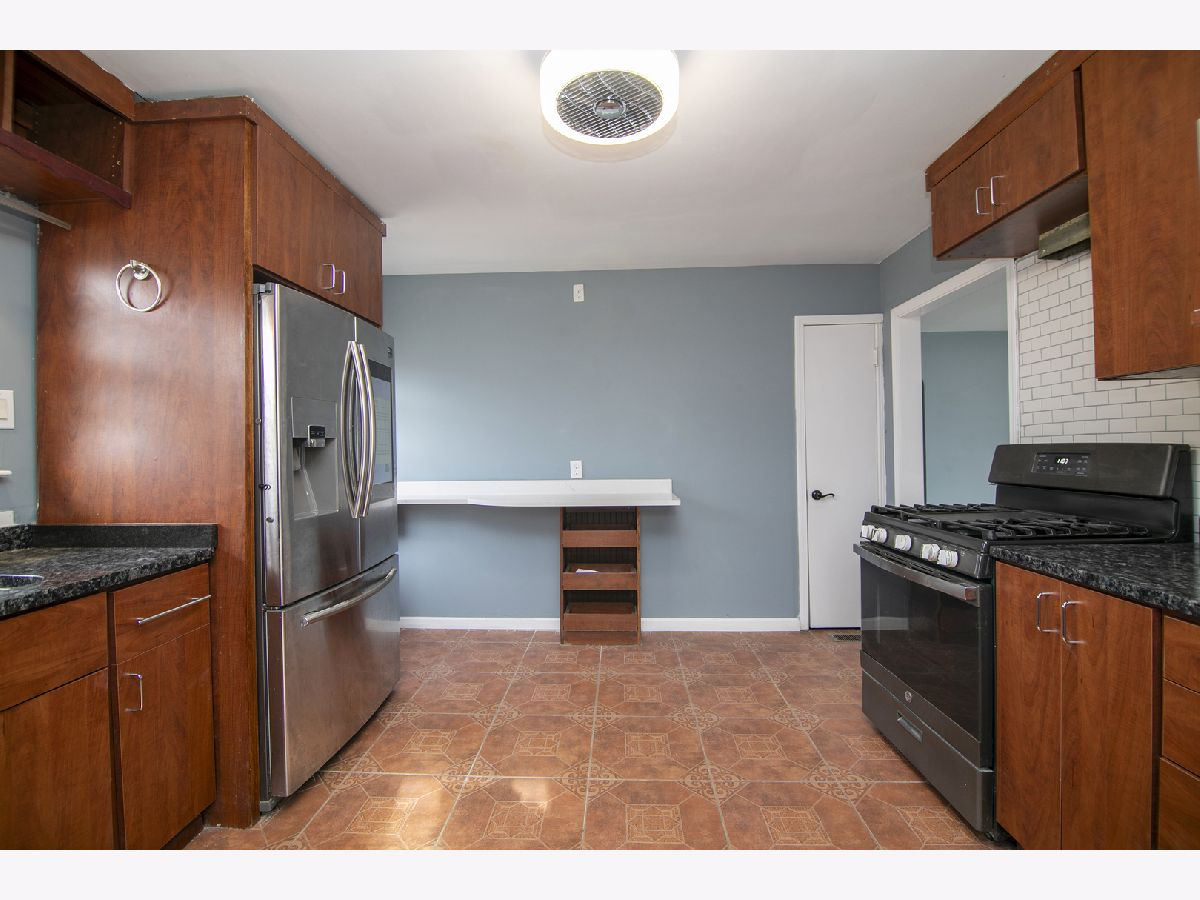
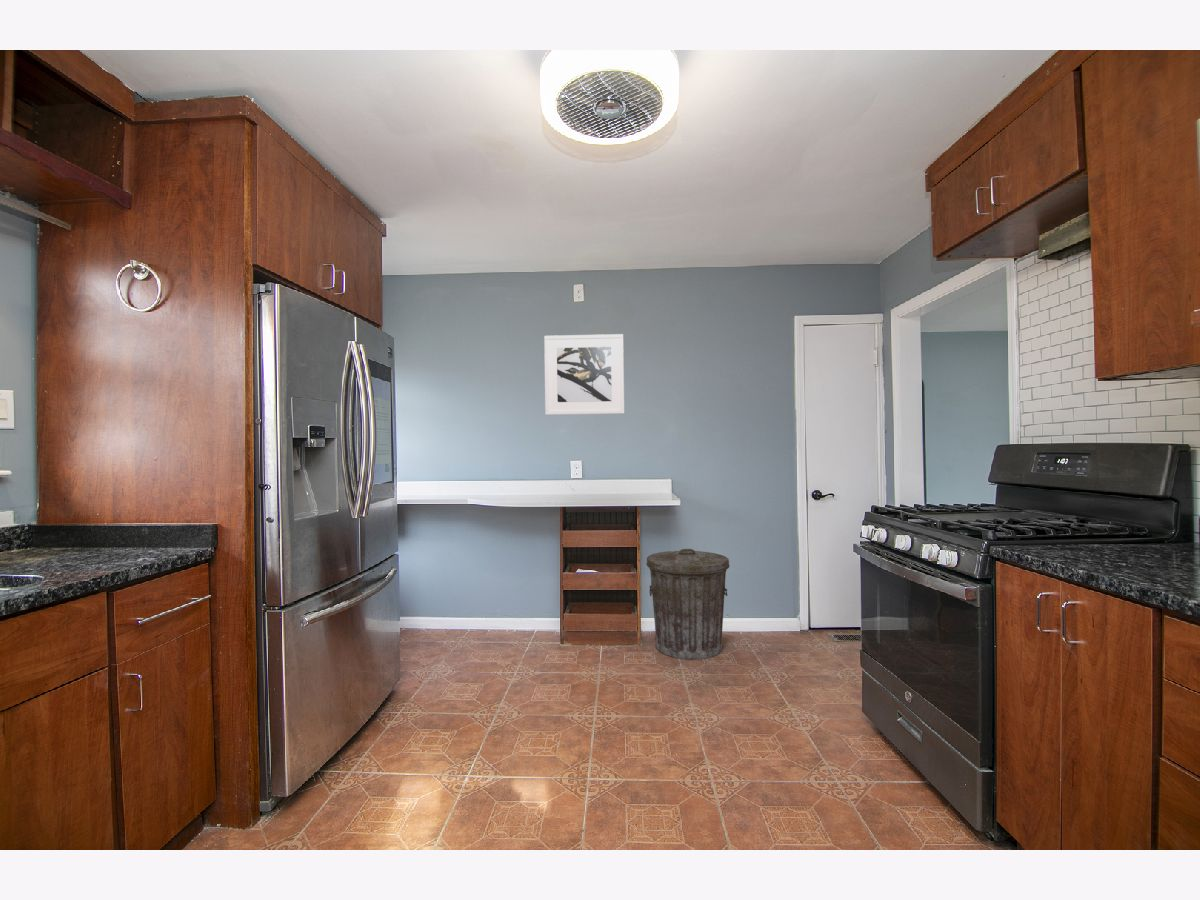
+ trash can [645,548,730,661]
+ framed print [543,333,625,416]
